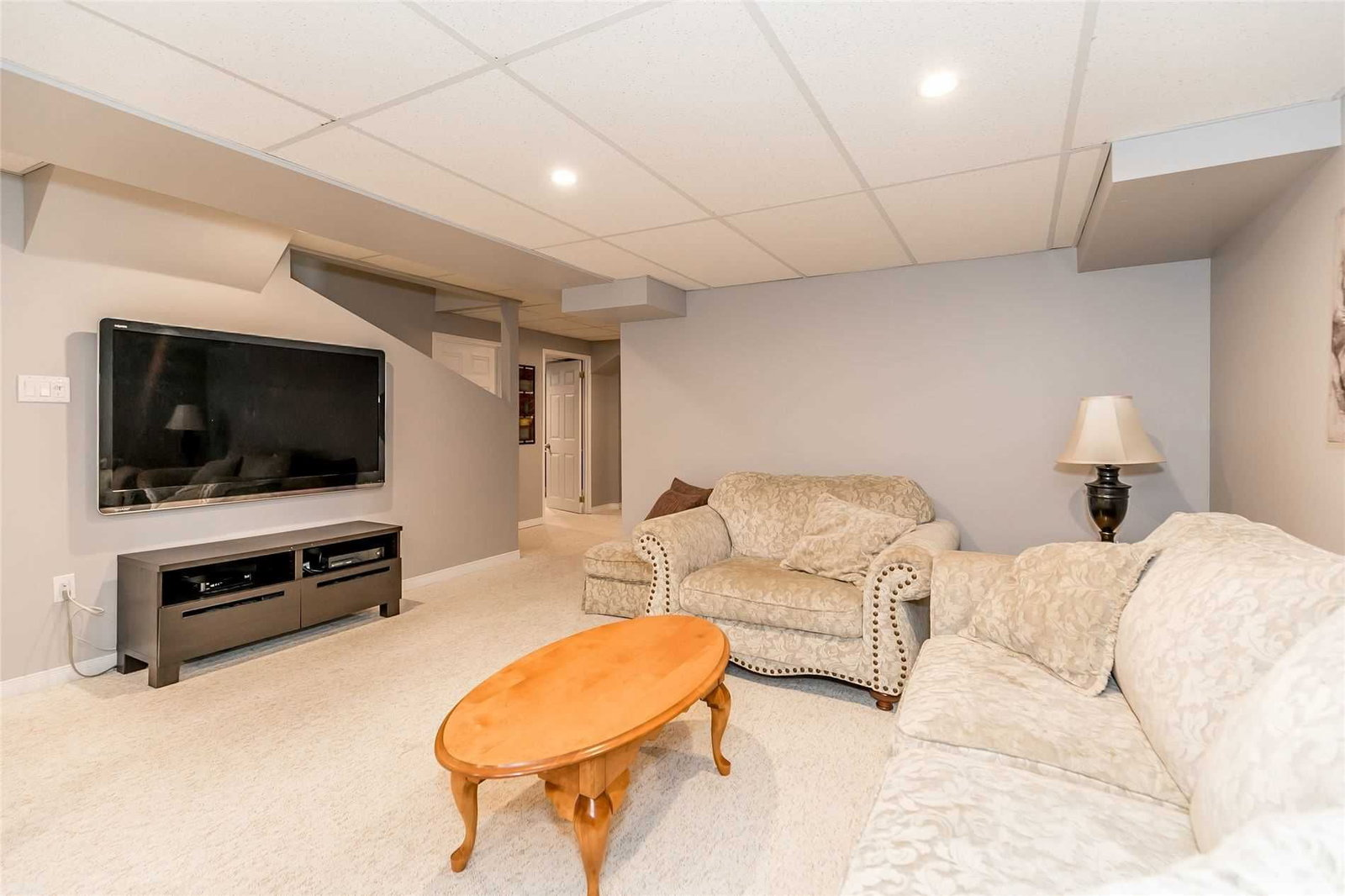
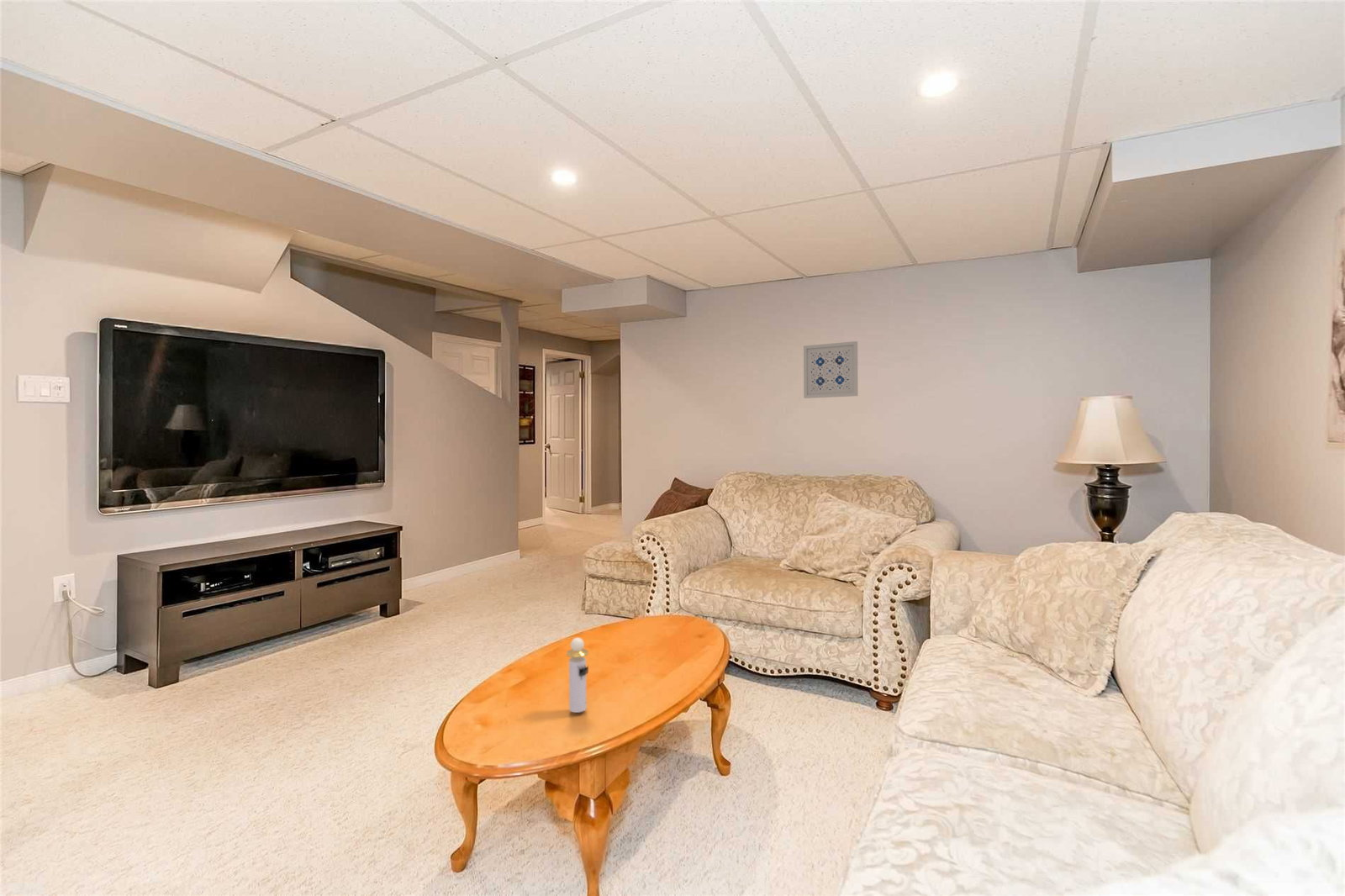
+ perfume bottle [566,637,589,714]
+ wall art [803,340,859,399]
